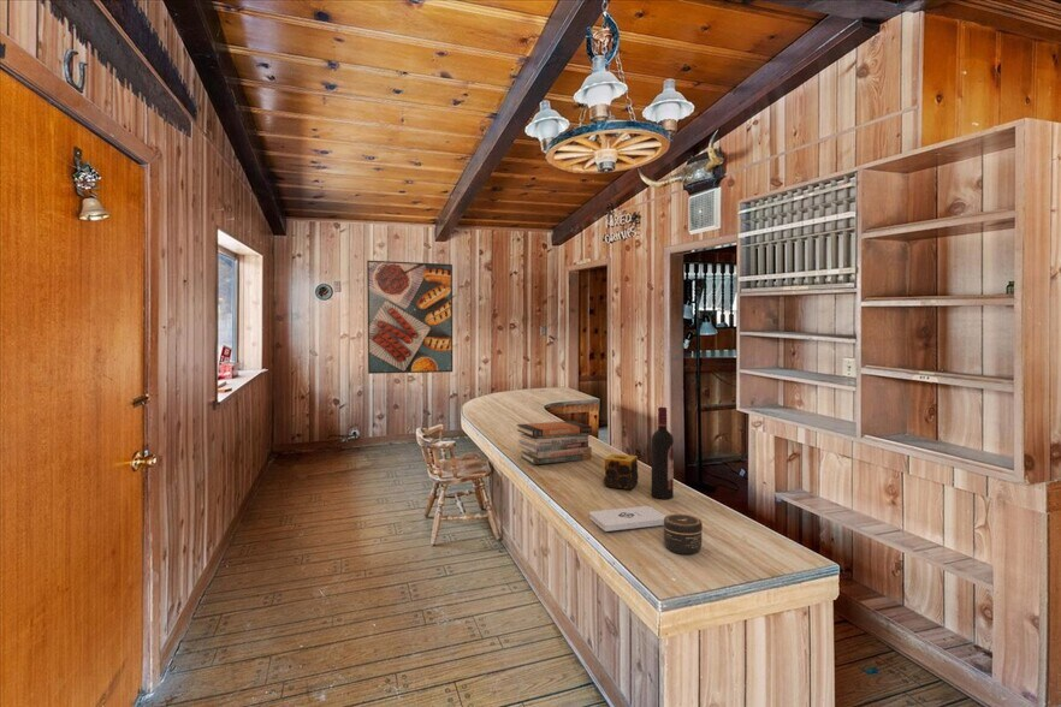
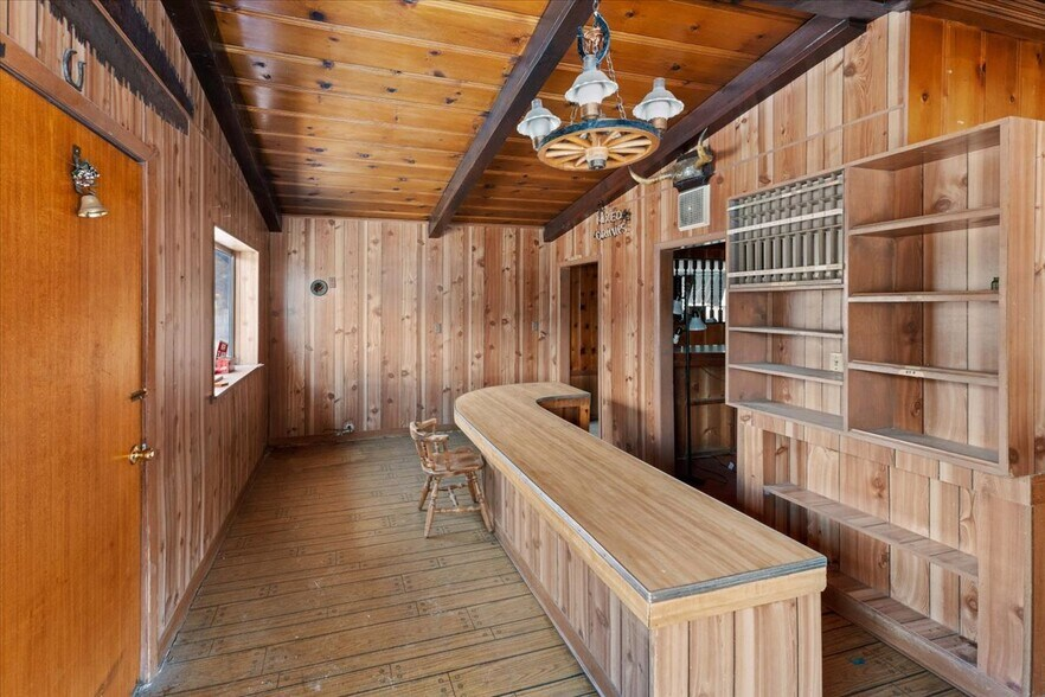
- wine bottle [651,406,675,500]
- notepad [588,505,668,533]
- candle [603,453,639,491]
- jar [663,513,704,556]
- book stack [516,420,593,465]
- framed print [366,260,454,375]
